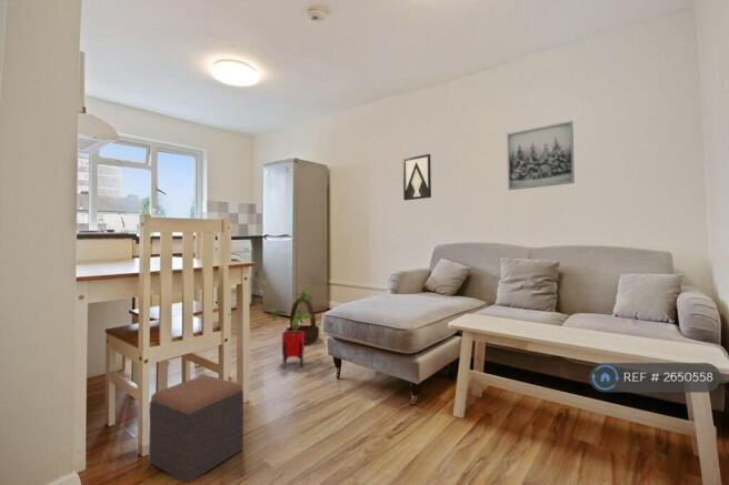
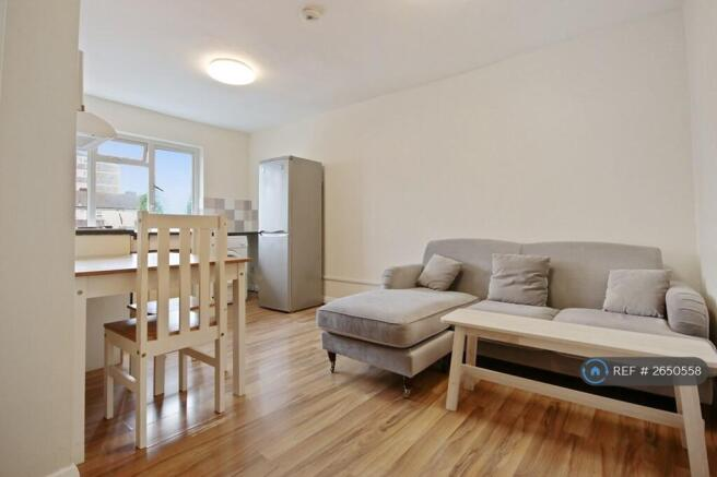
- basket [284,297,320,345]
- wall art [506,120,576,191]
- footstool [148,374,244,484]
- wall art [402,153,432,201]
- house plant [268,291,313,370]
